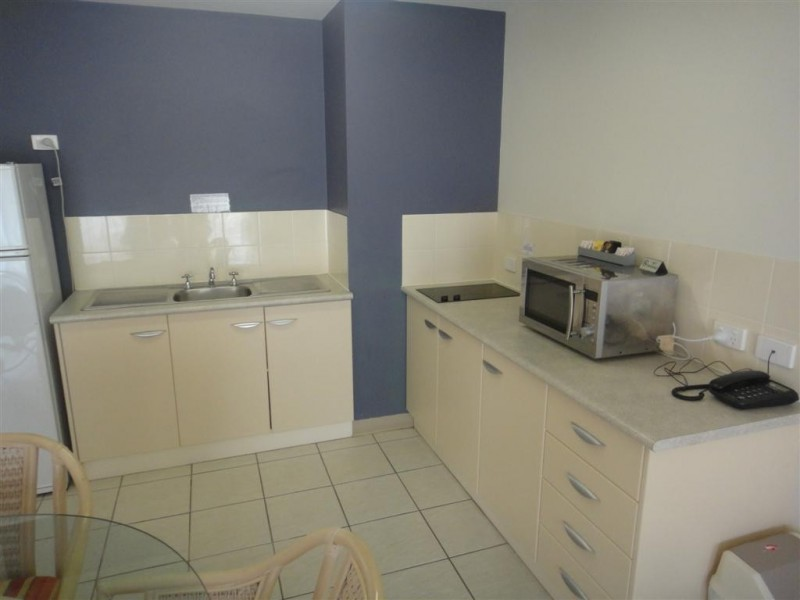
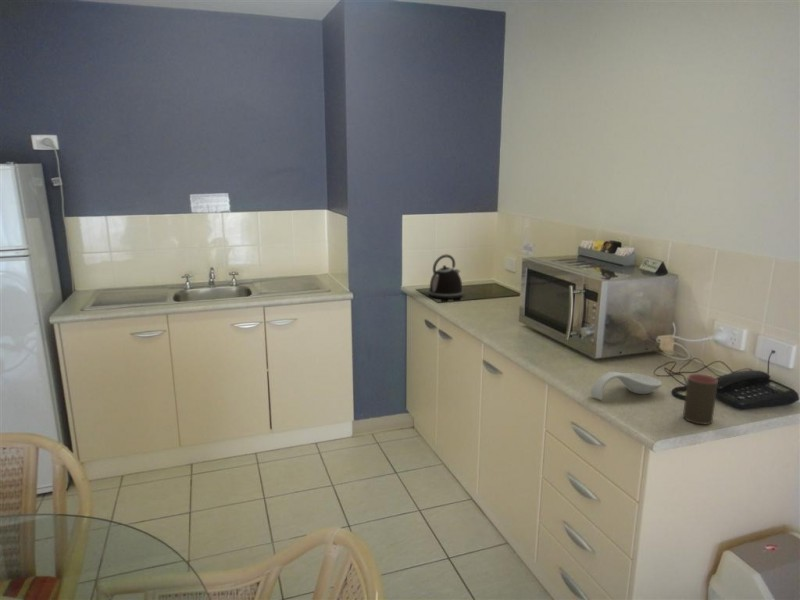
+ spoon rest [589,371,663,401]
+ cup [682,373,719,425]
+ kettle [428,253,464,300]
